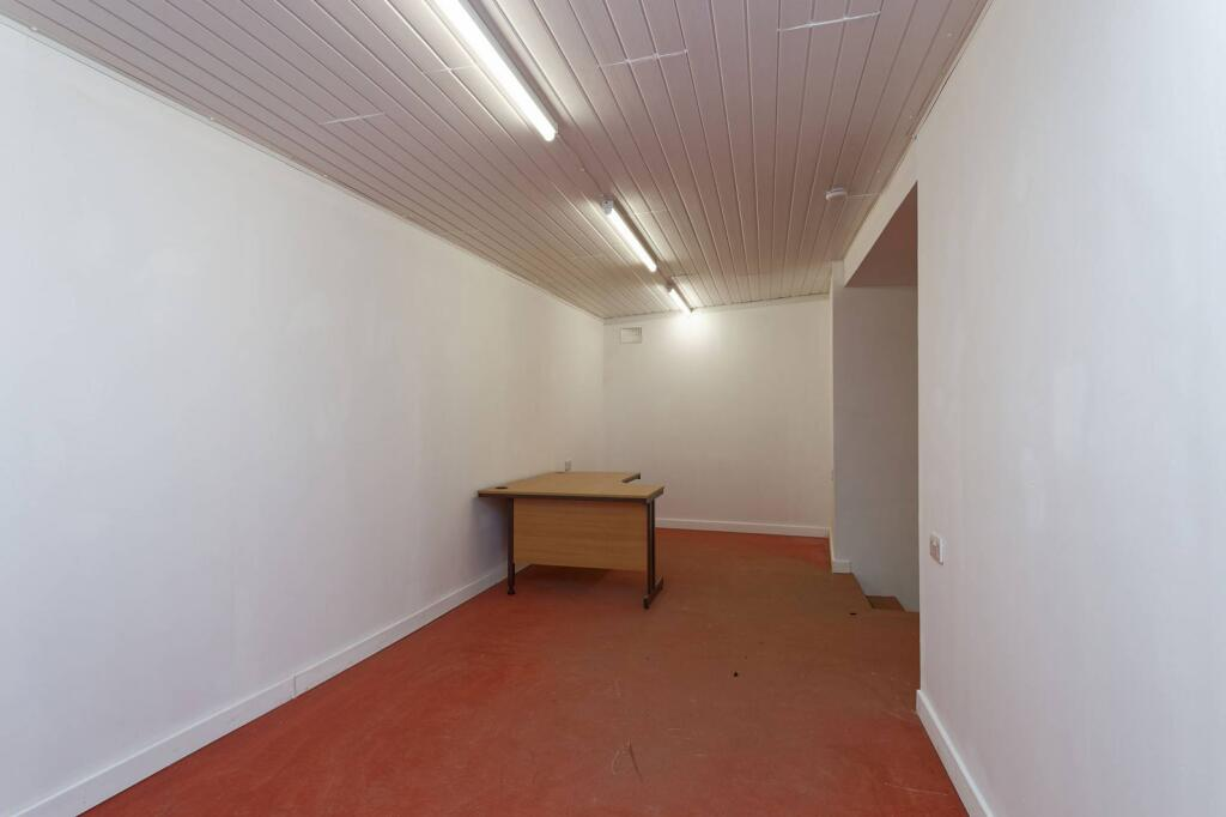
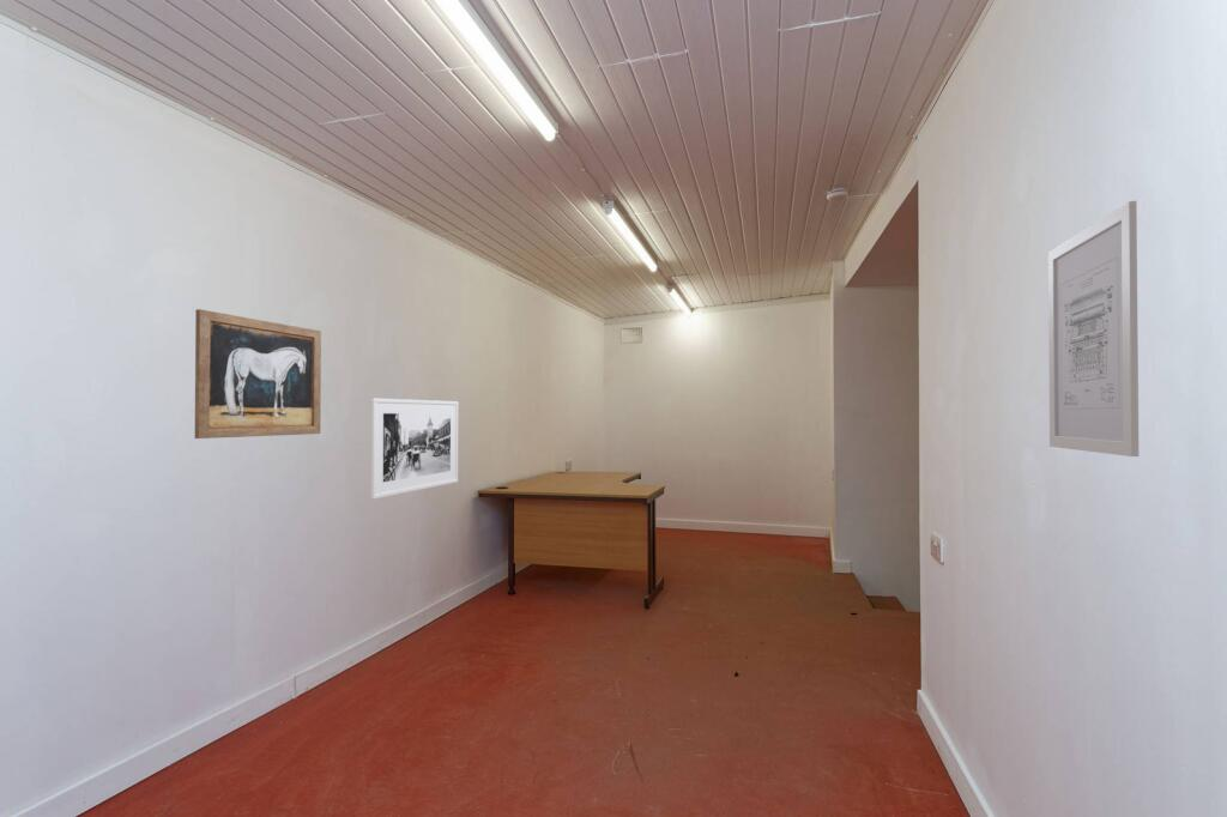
+ wall art [1047,200,1140,458]
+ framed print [369,397,459,501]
+ wall art [194,308,322,440]
